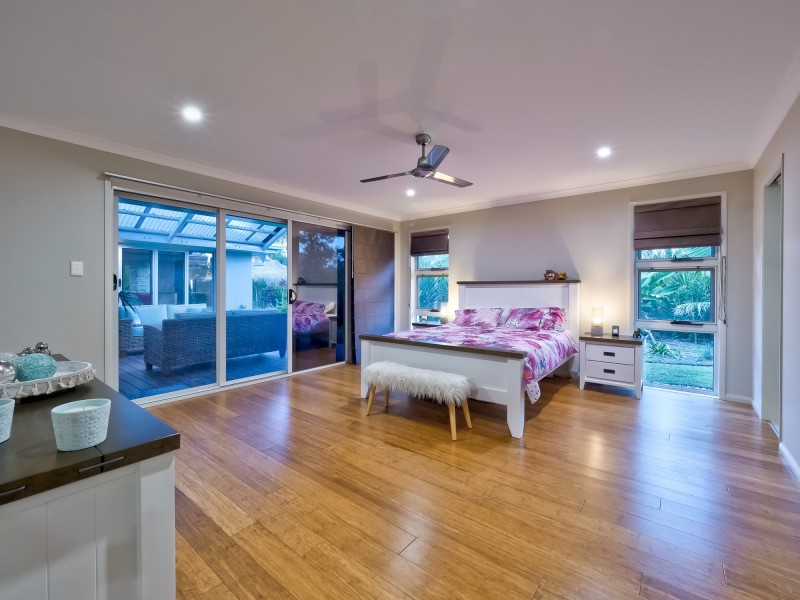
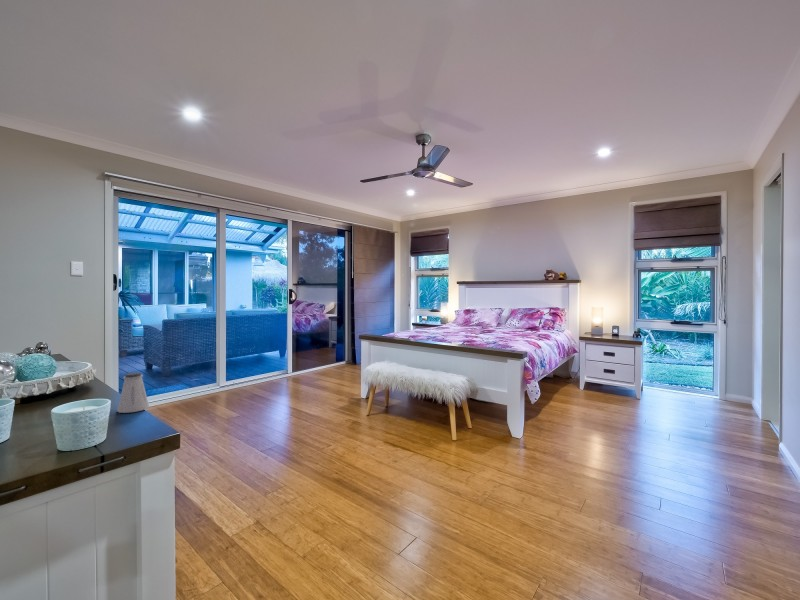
+ saltshaker [116,371,150,414]
